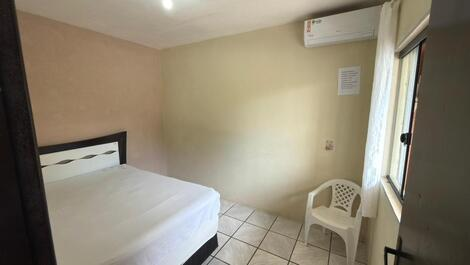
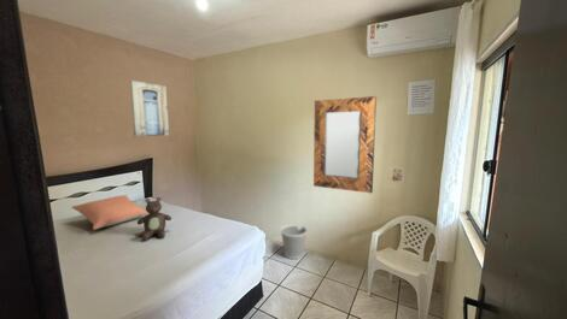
+ teddy bear [136,196,173,242]
+ wall art [129,79,170,137]
+ pillow [71,194,148,231]
+ wastebasket [279,224,309,260]
+ home mirror [312,95,378,194]
